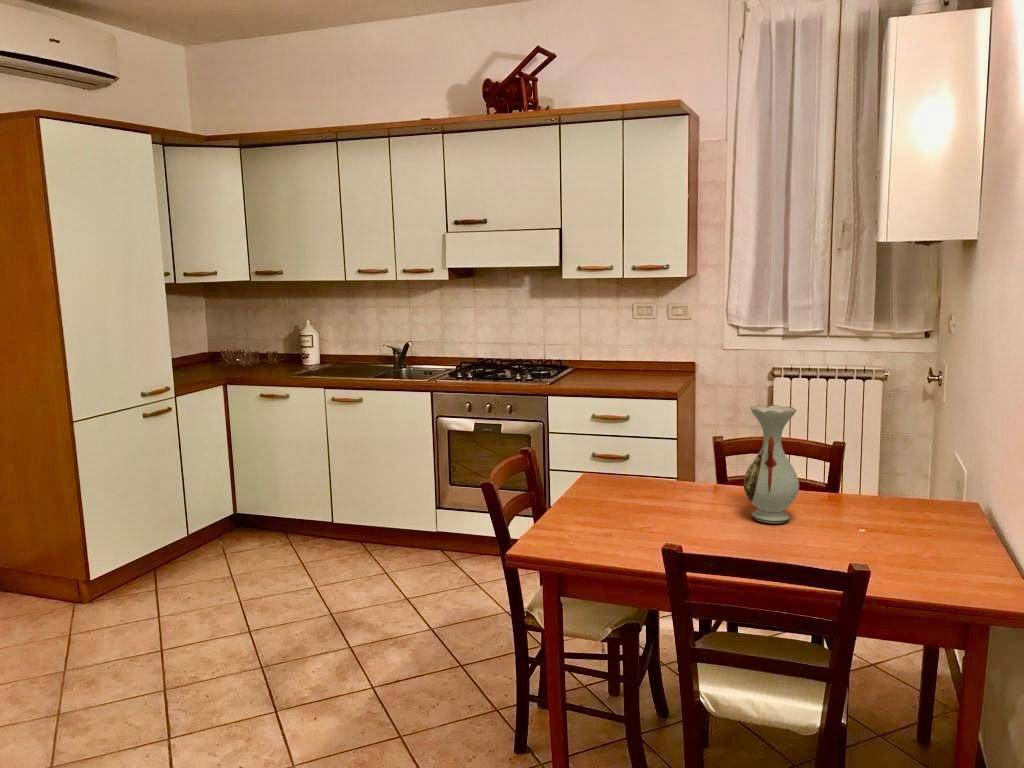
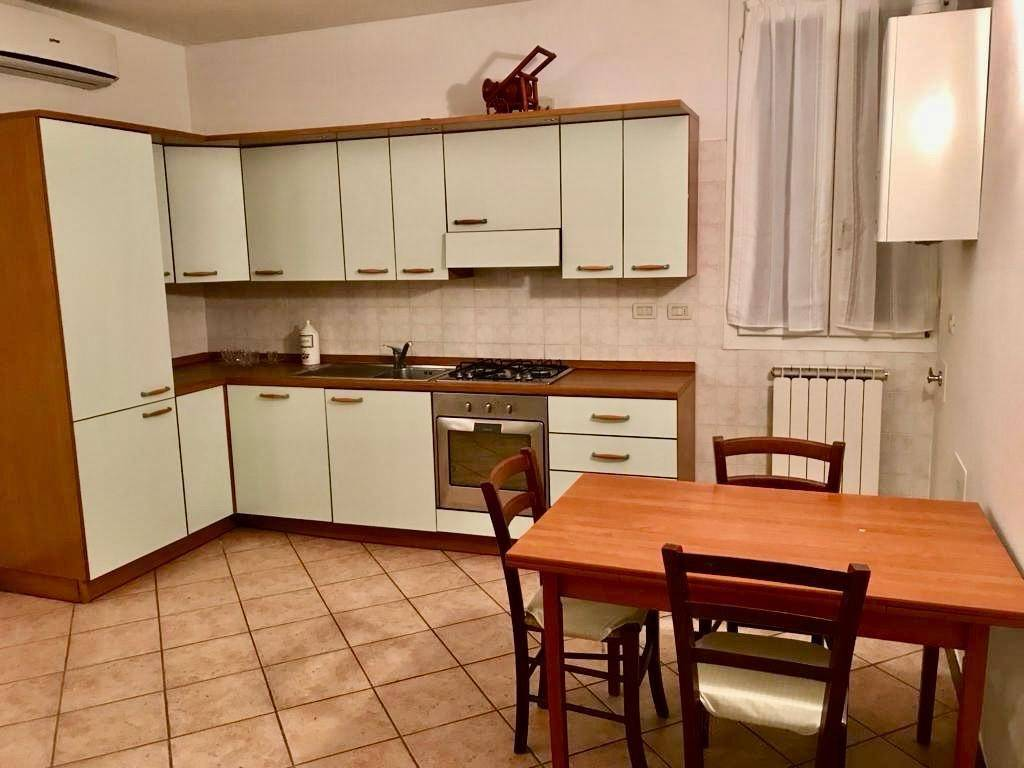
- vase [743,404,800,524]
